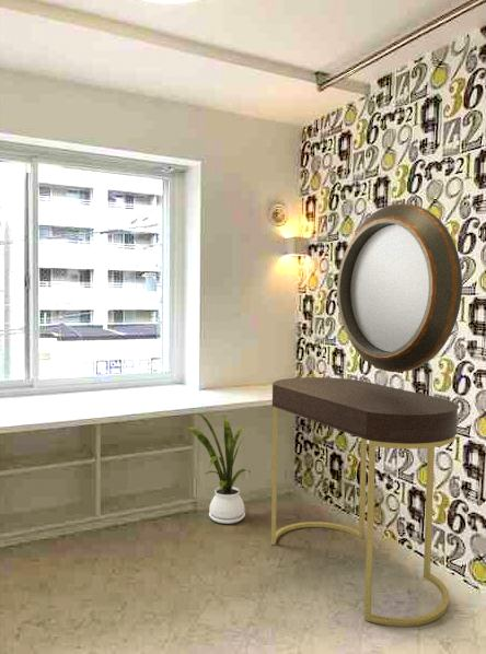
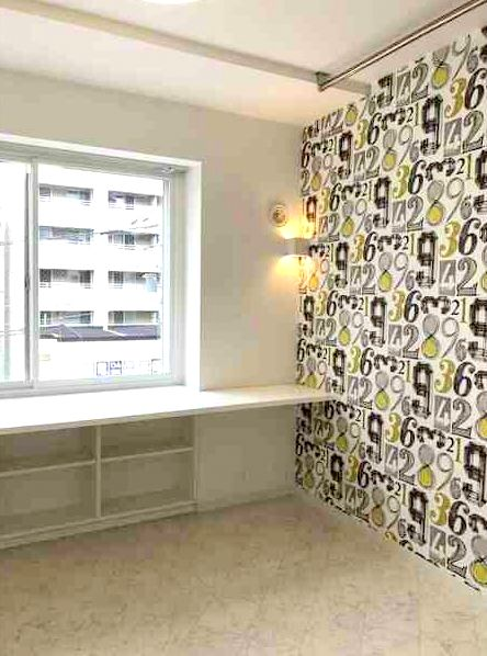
- home mirror [336,202,463,373]
- house plant [186,412,252,525]
- console table [270,376,459,628]
